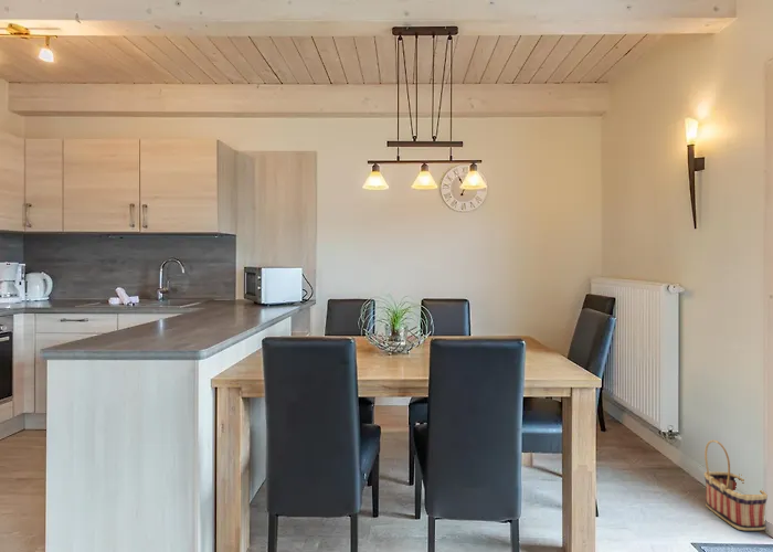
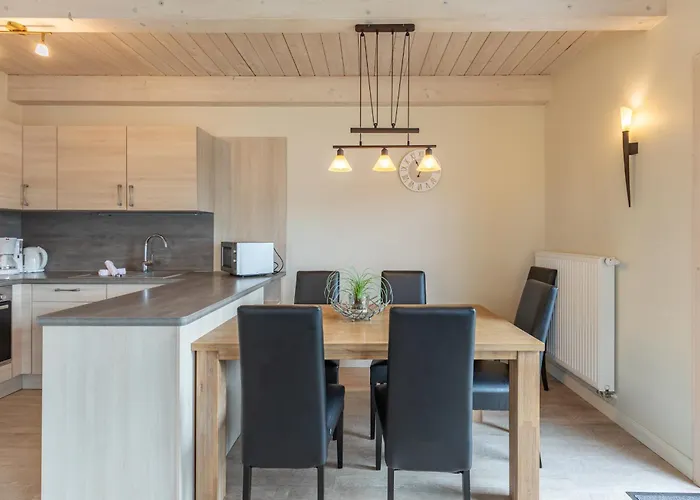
- basket [703,439,769,531]
